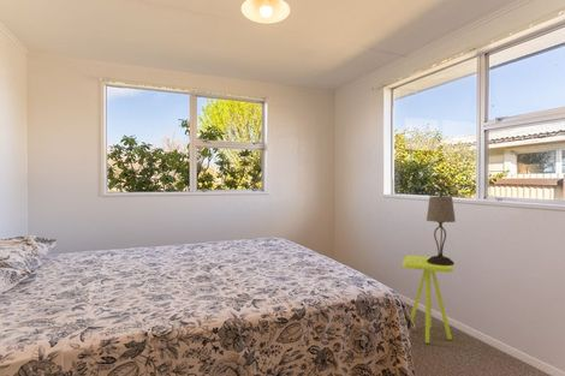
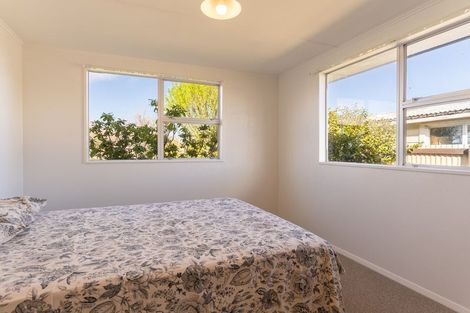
- table lamp [426,193,457,265]
- side table [402,255,454,344]
